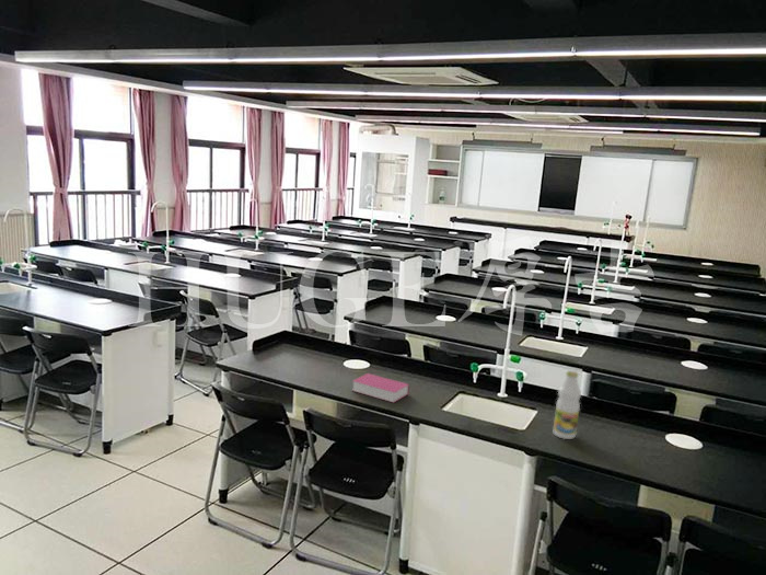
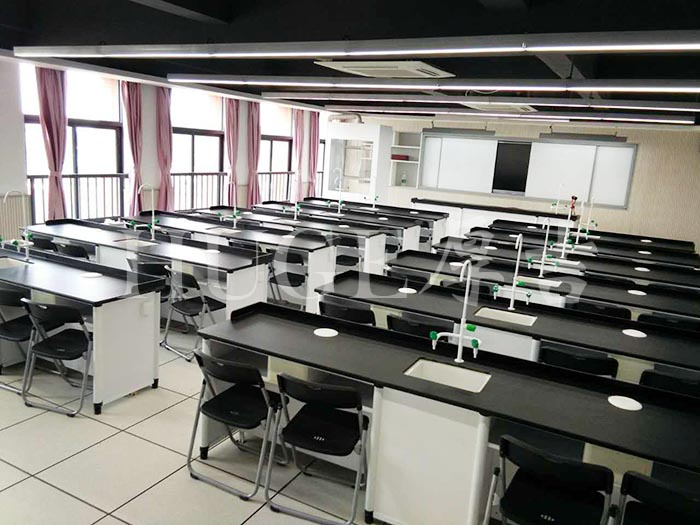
- book [350,372,410,404]
- bottle [553,370,582,440]
